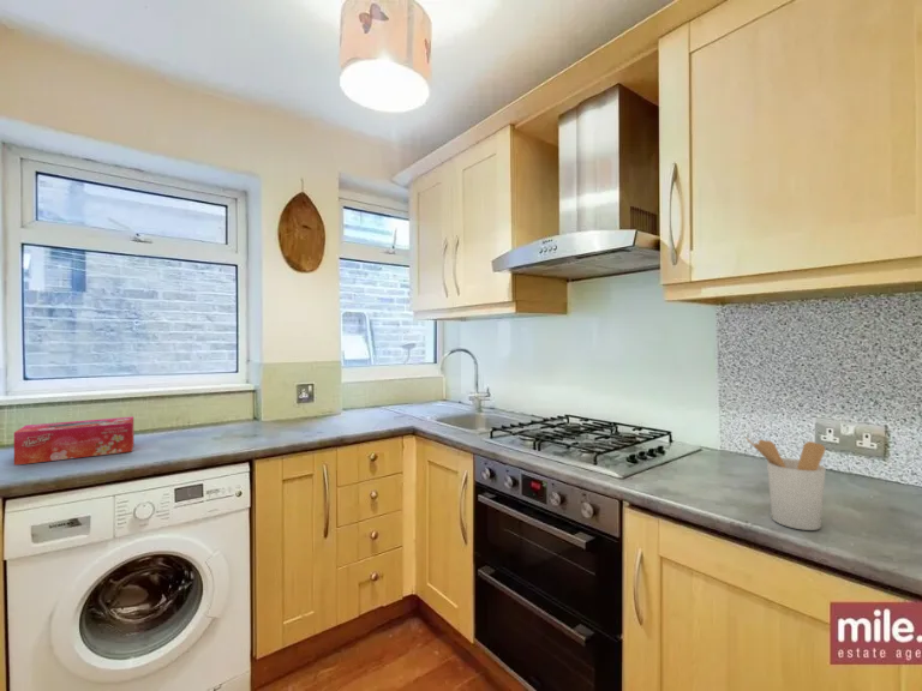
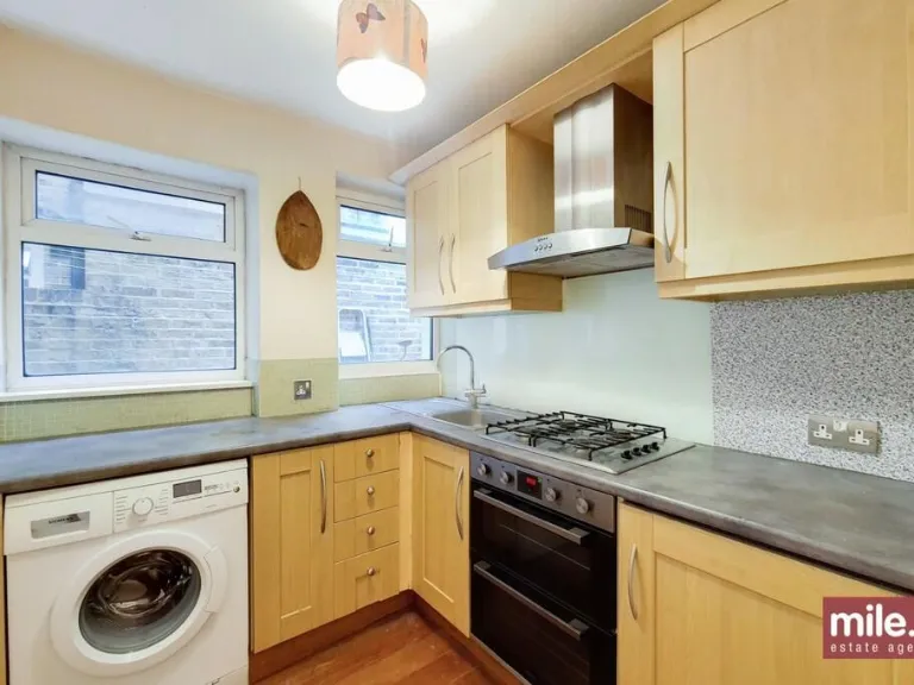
- utensil holder [744,437,827,531]
- tissue box [13,415,134,467]
